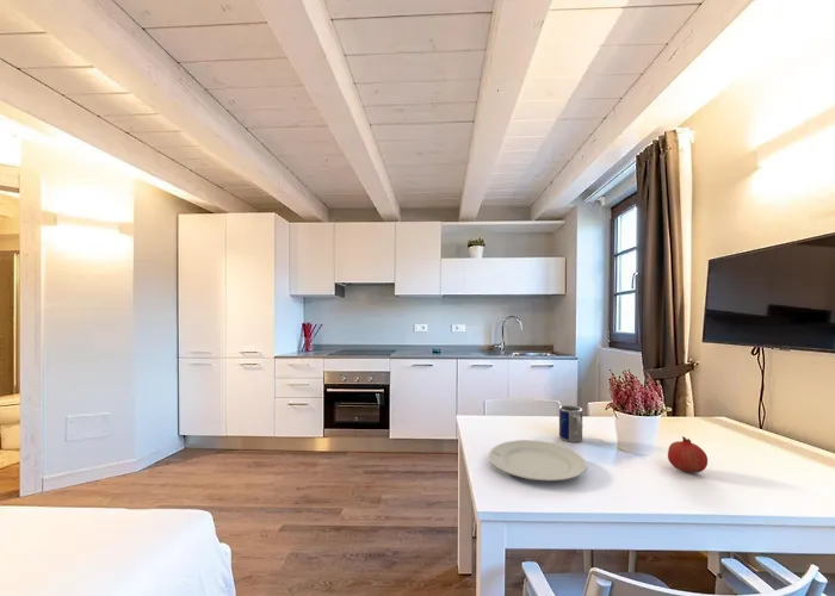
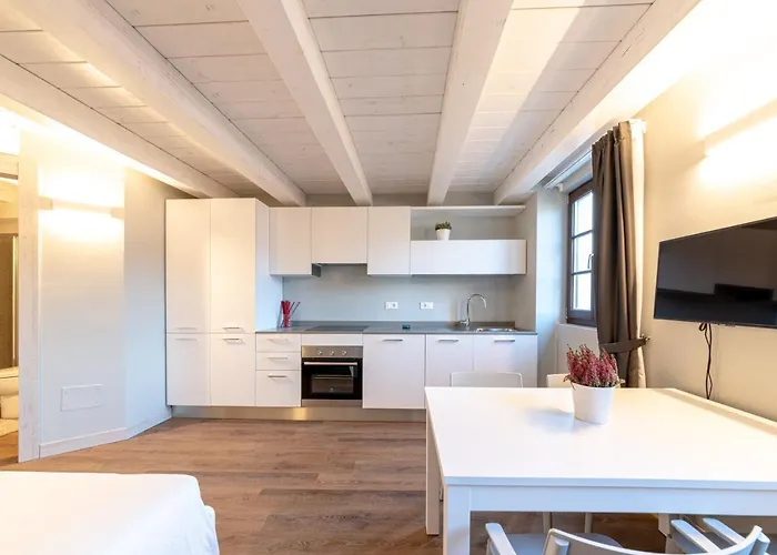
- mug [558,404,583,443]
- chinaware [488,439,588,482]
- fruit [667,435,709,474]
